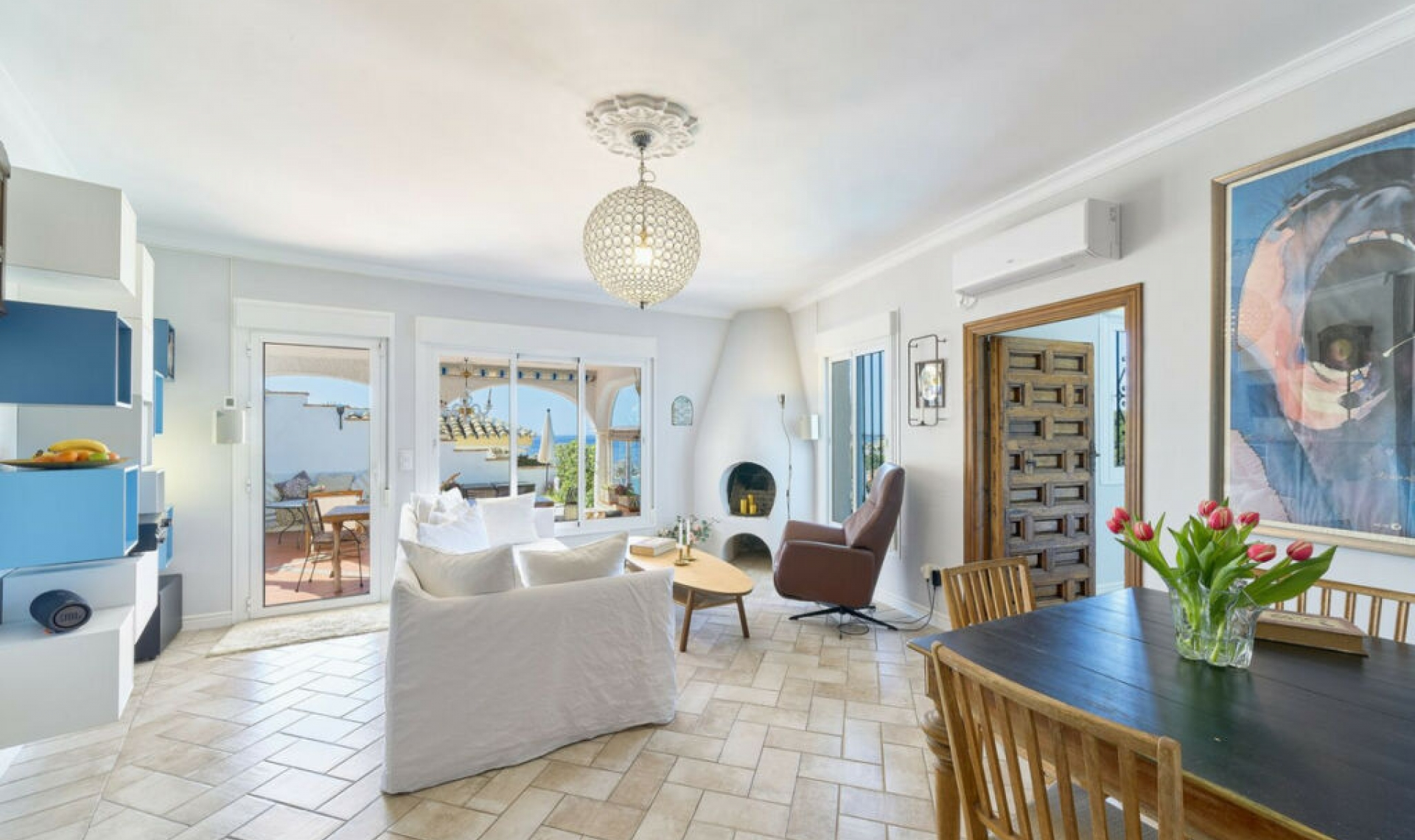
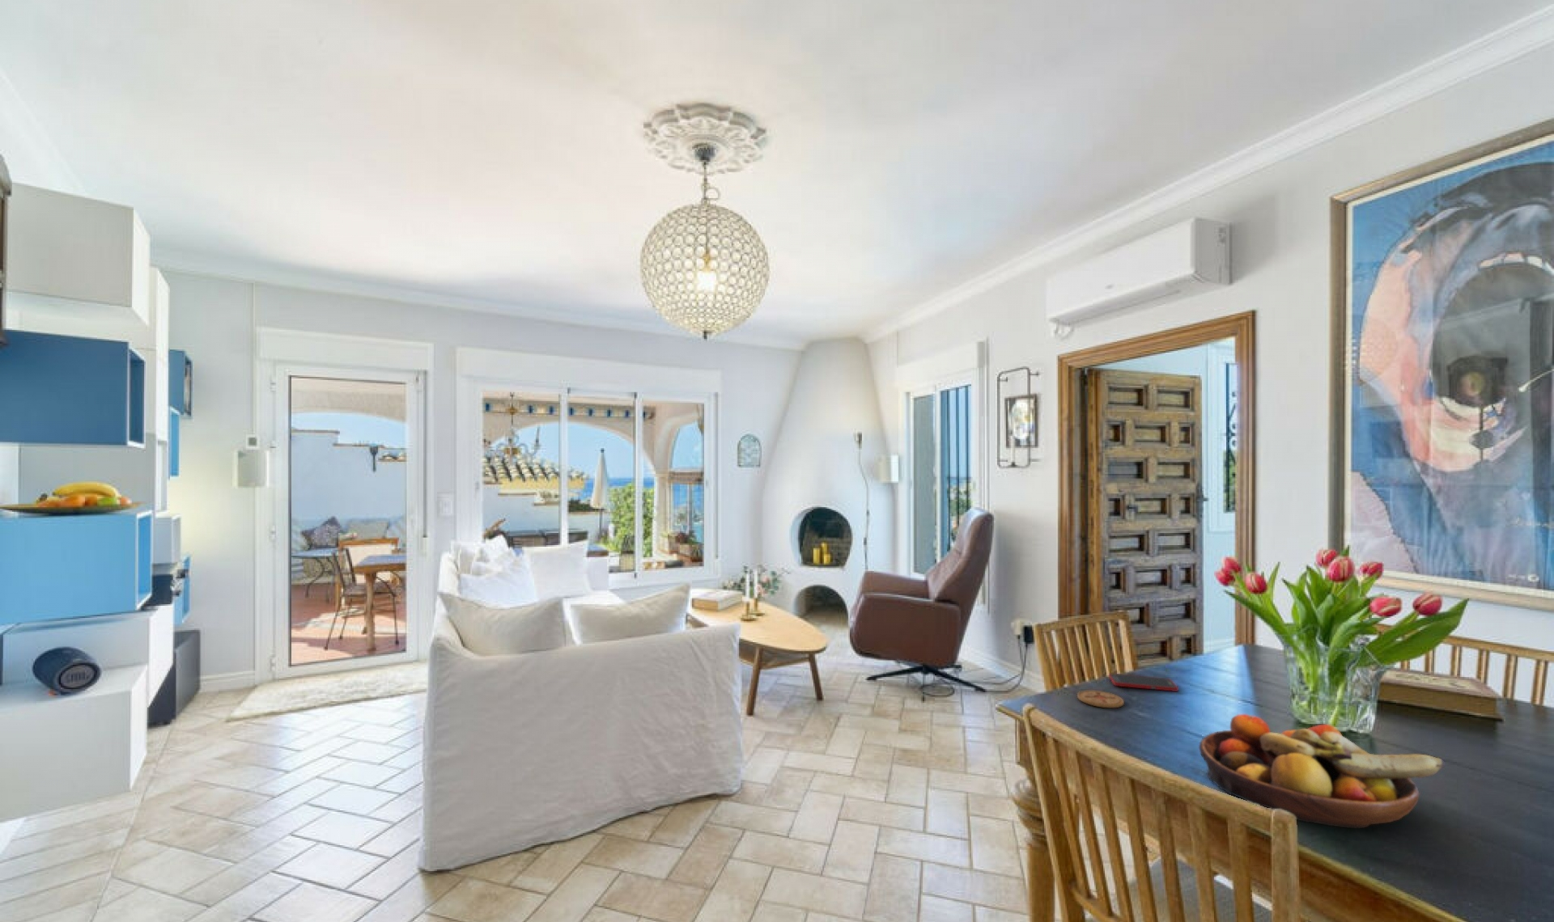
+ cell phone [1108,673,1180,693]
+ fruit bowl [1198,713,1445,829]
+ coaster [1076,689,1125,708]
